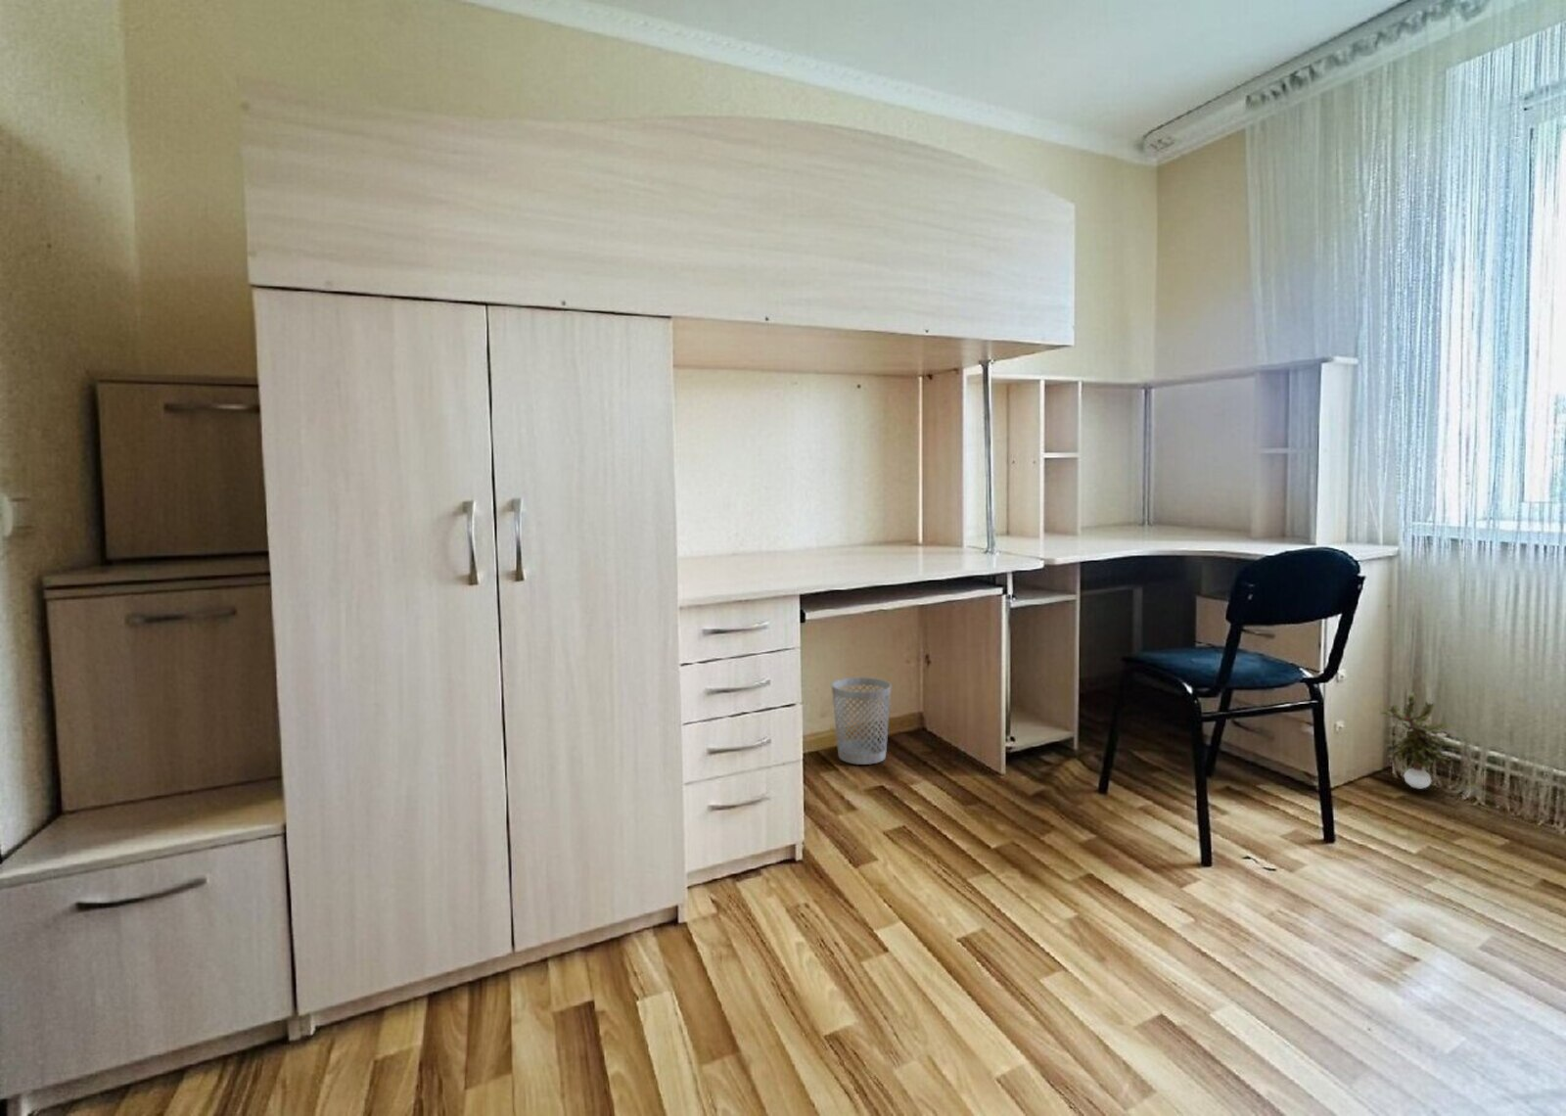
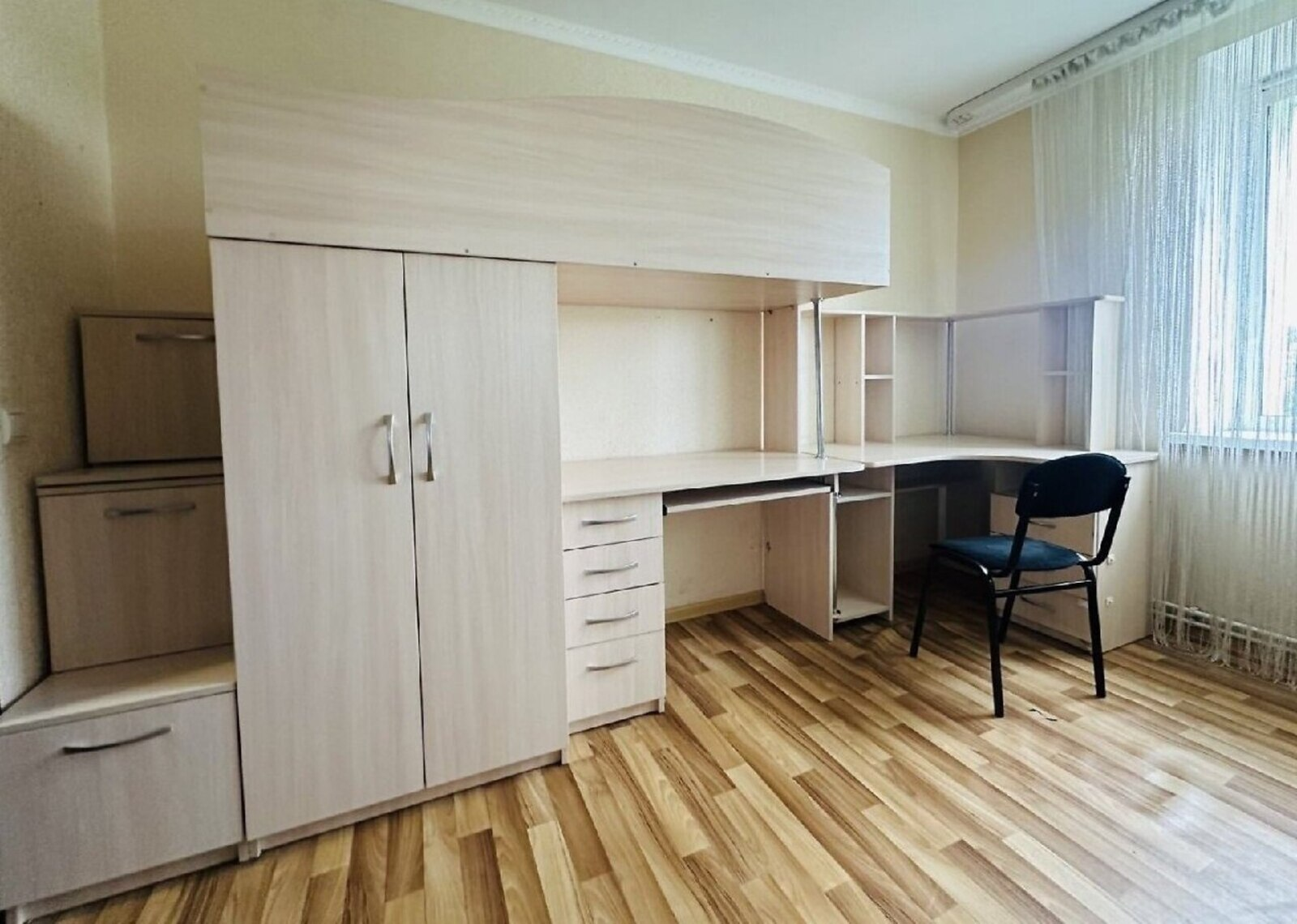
- potted plant [1379,690,1465,790]
- wastebasket [829,676,891,766]
